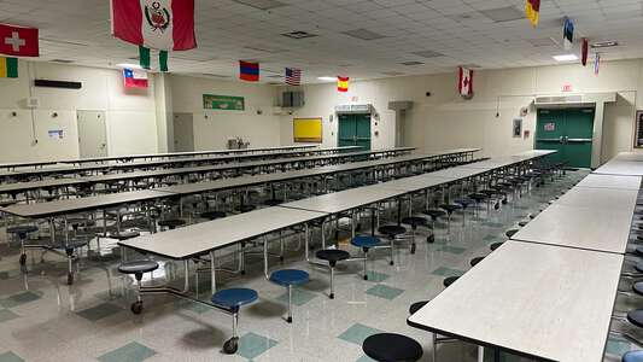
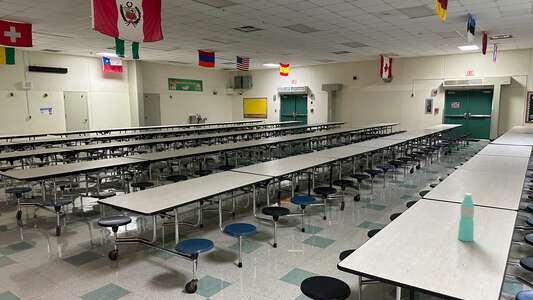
+ water bottle [457,192,475,243]
